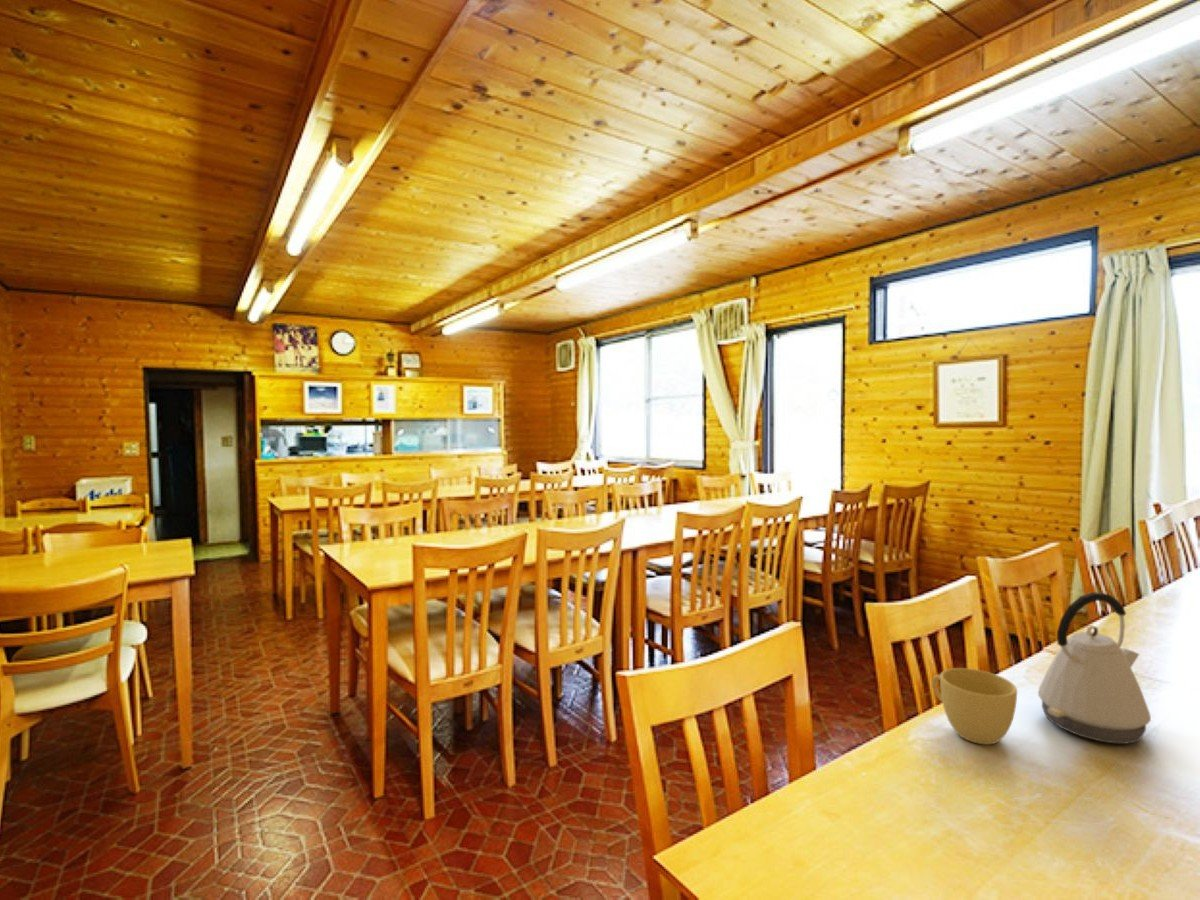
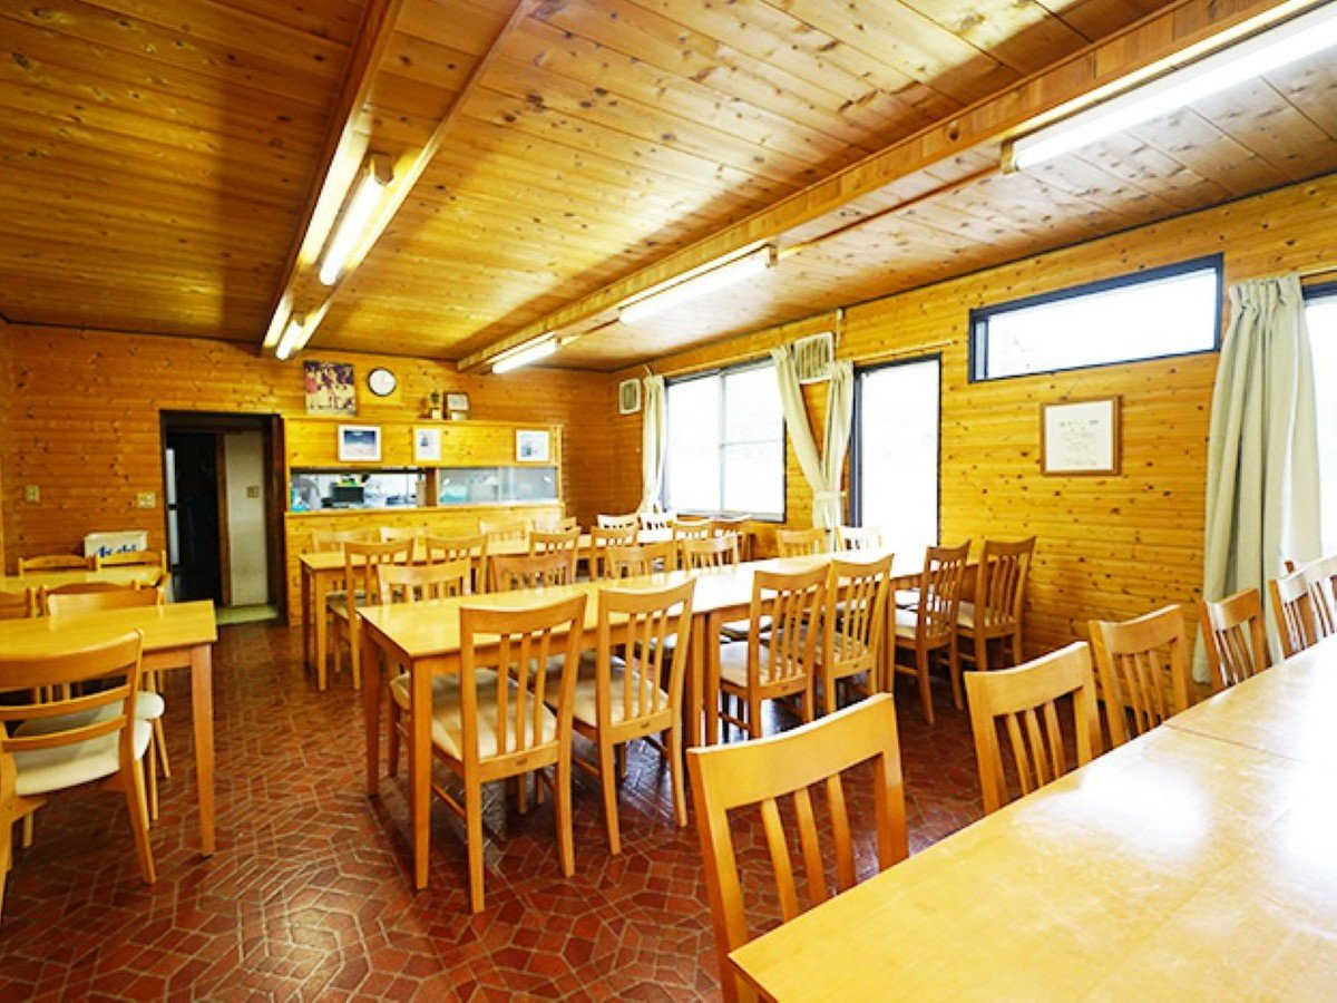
- kettle [1037,591,1152,745]
- cup [931,667,1018,746]
